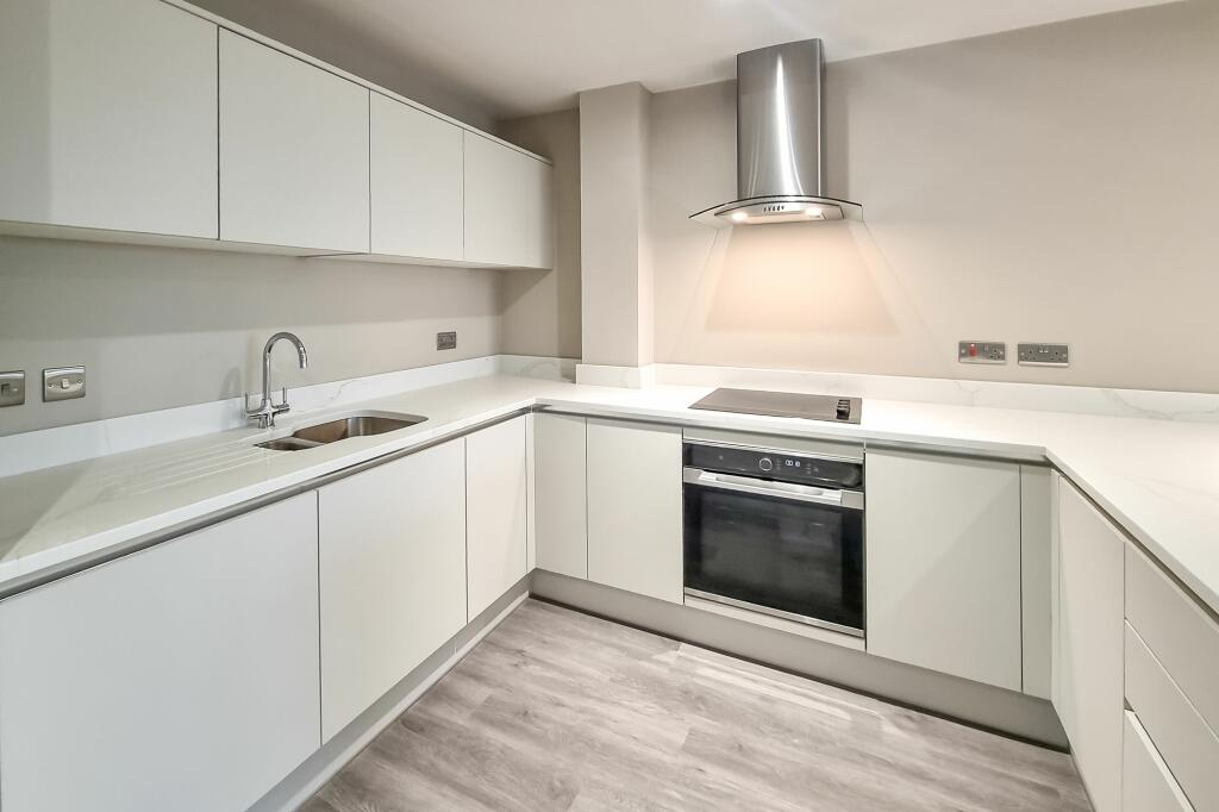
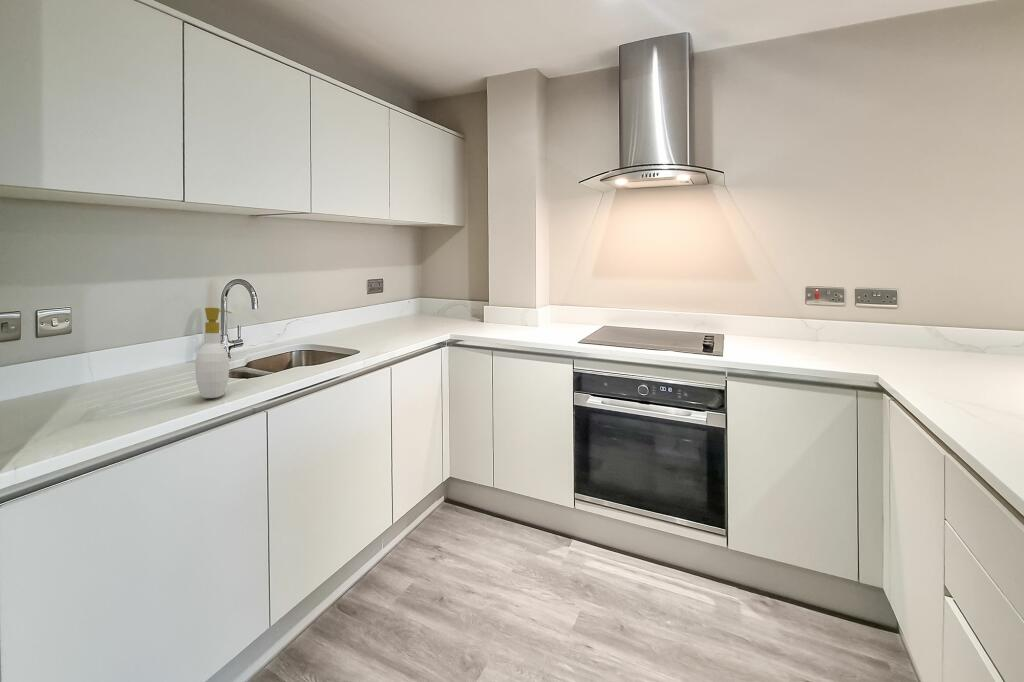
+ soap bottle [194,307,232,399]
